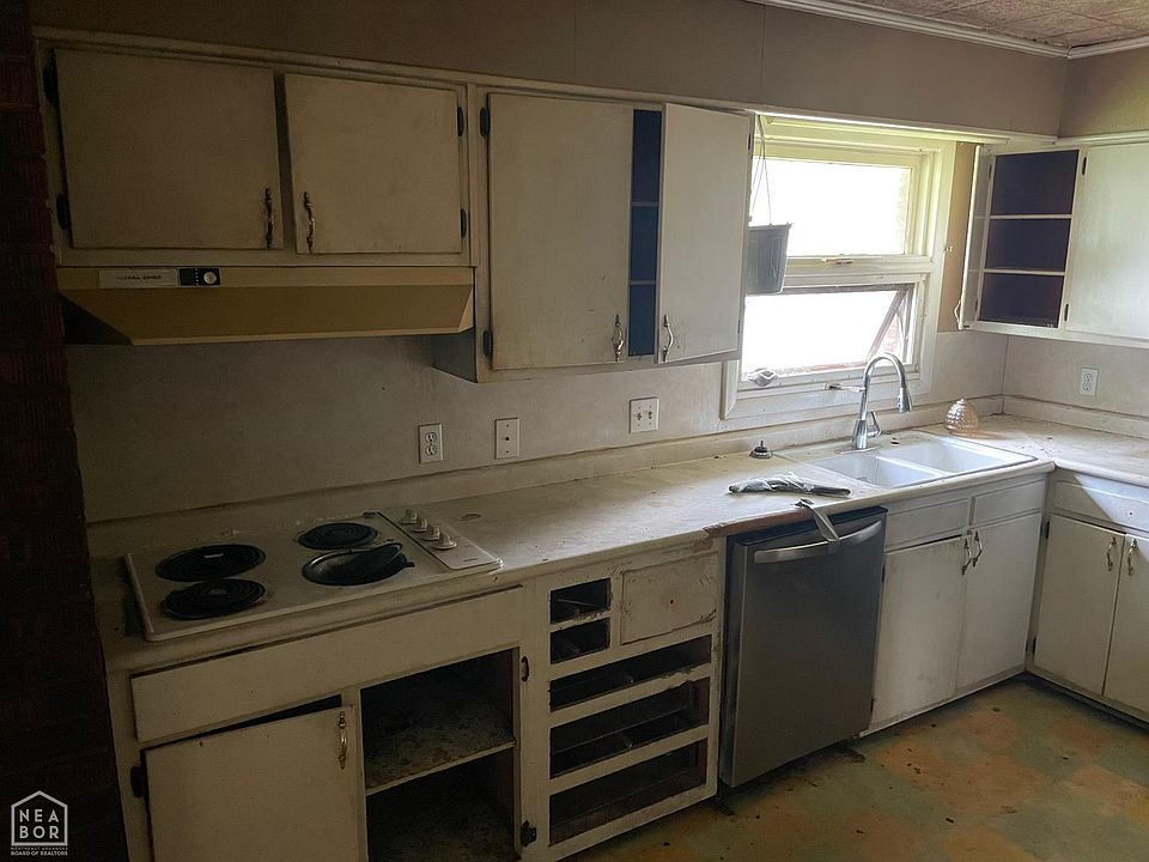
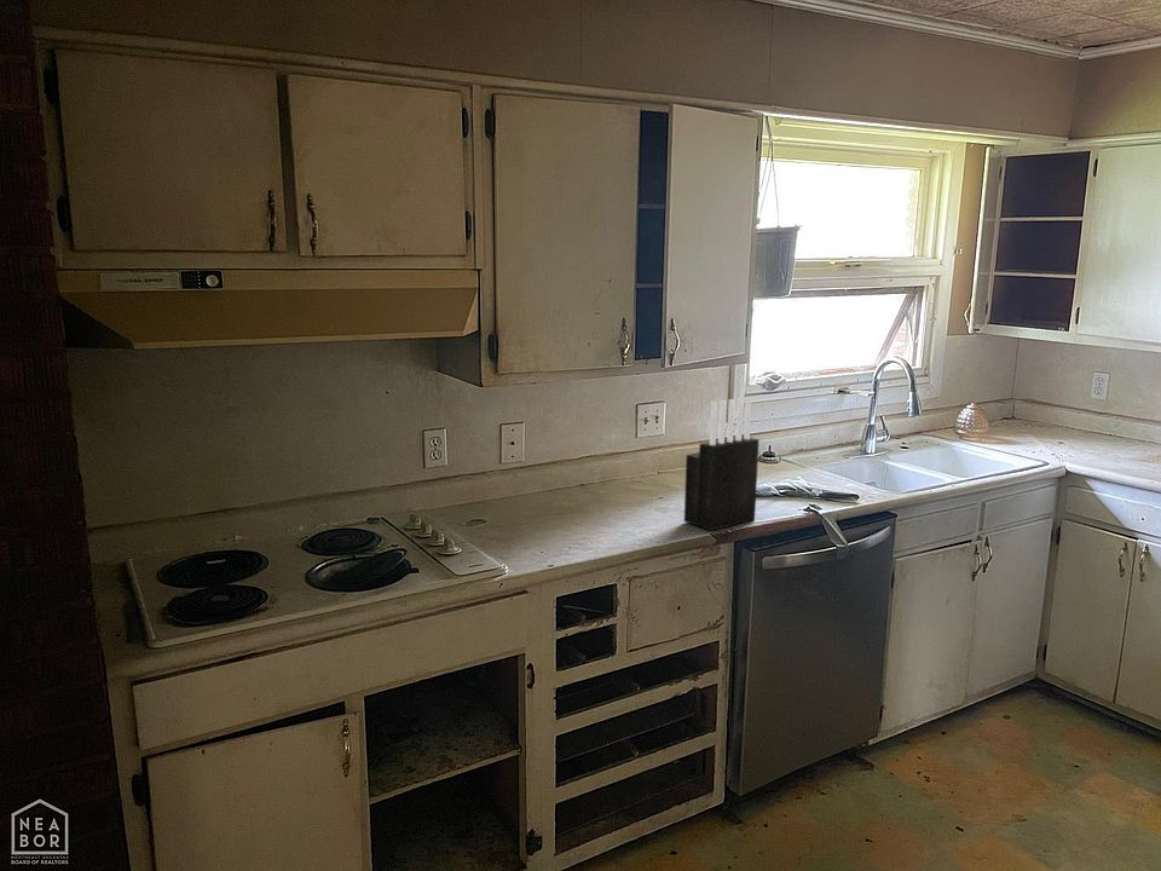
+ knife block [683,396,761,532]
